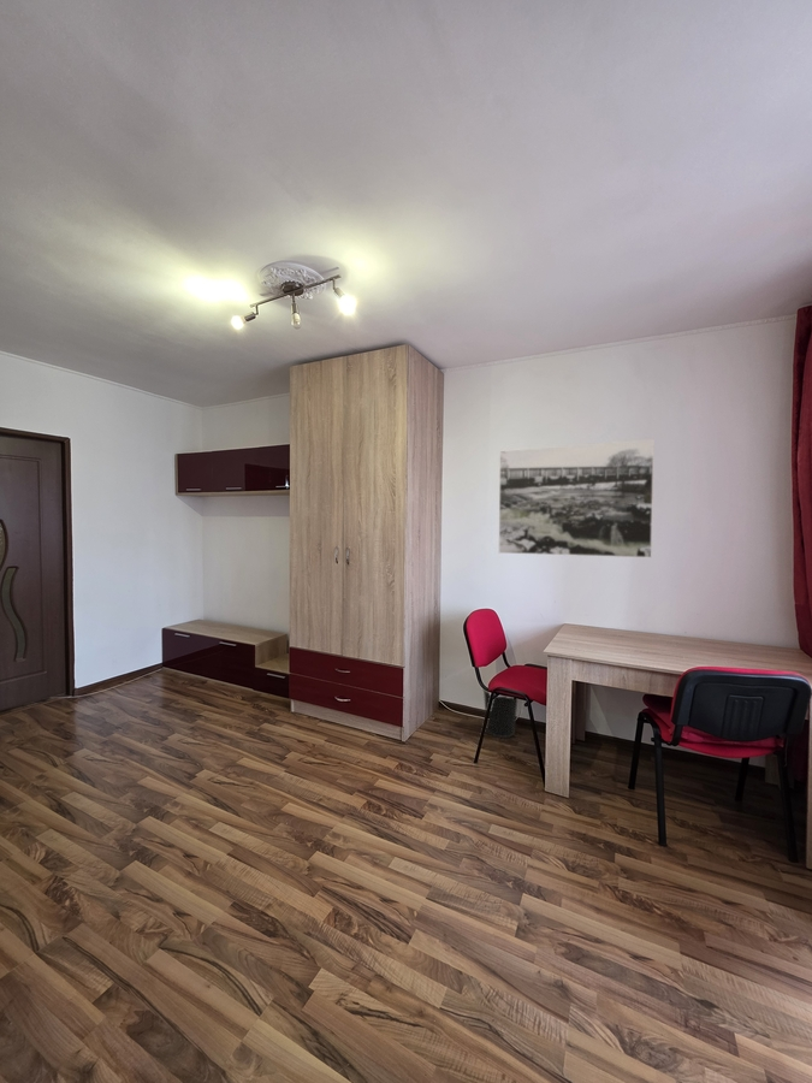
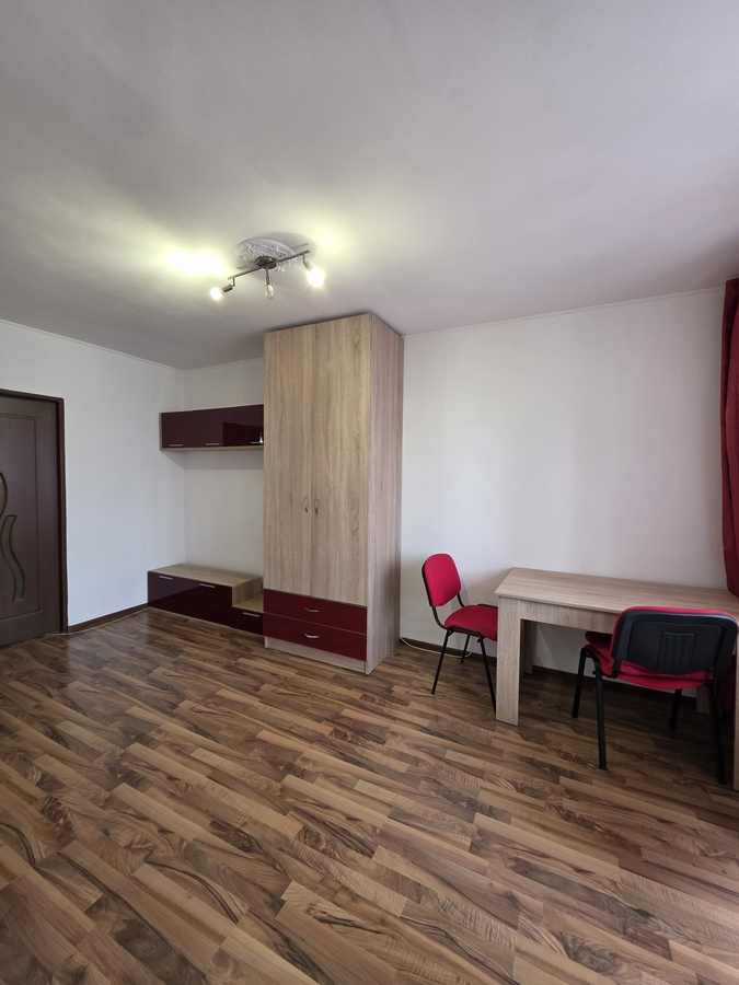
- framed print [498,438,656,558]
- wastebasket [482,688,518,739]
